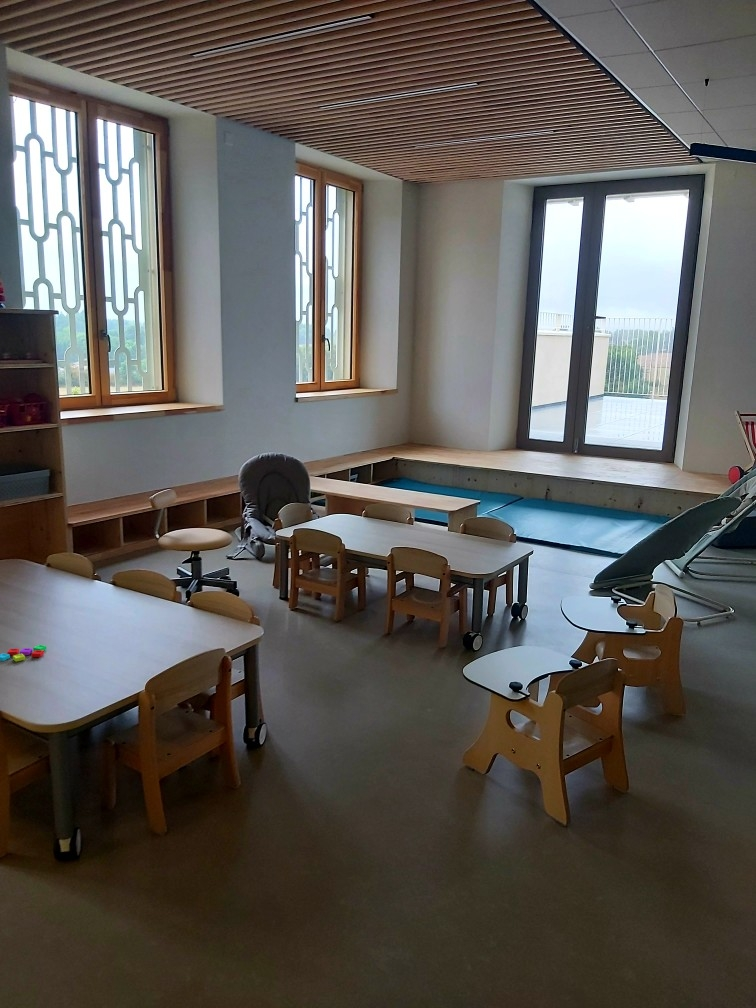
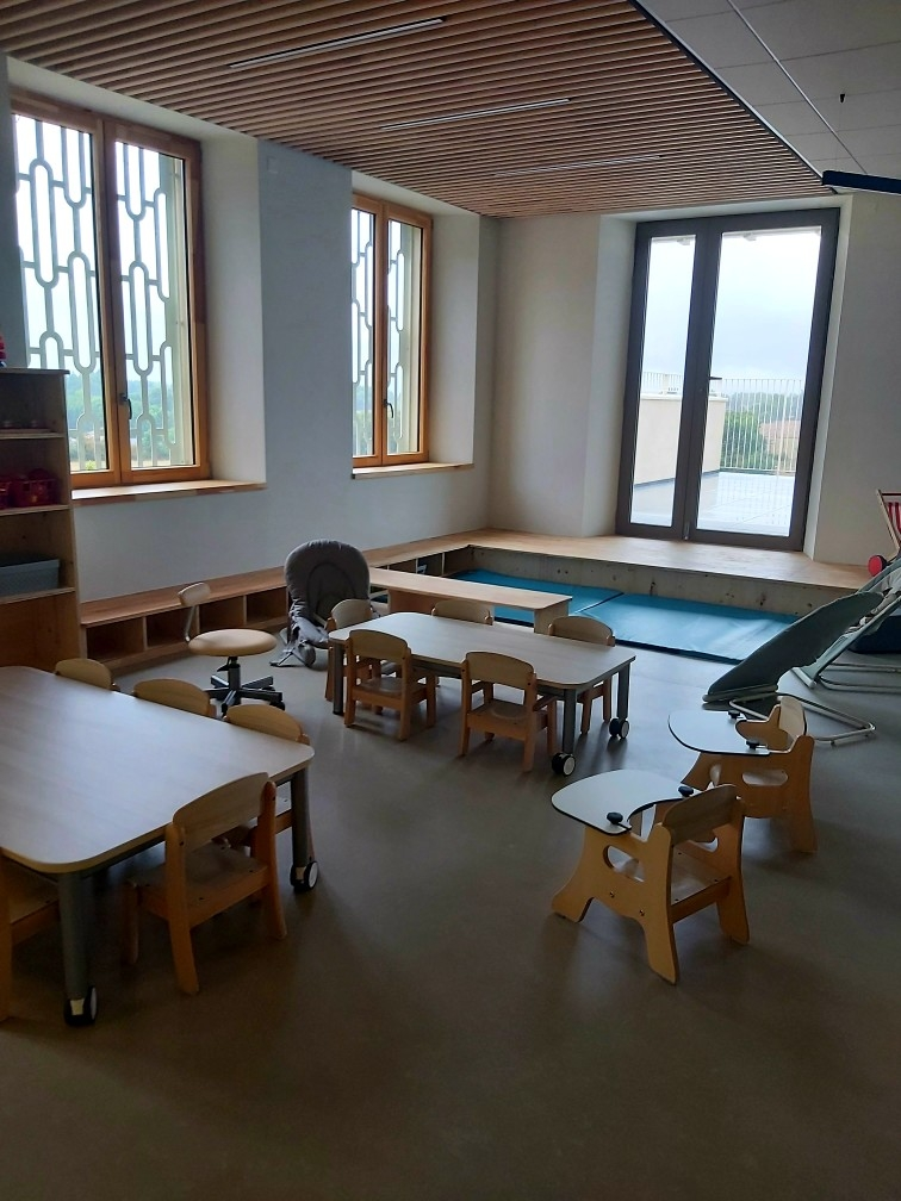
- toy blocks [0,644,47,663]
